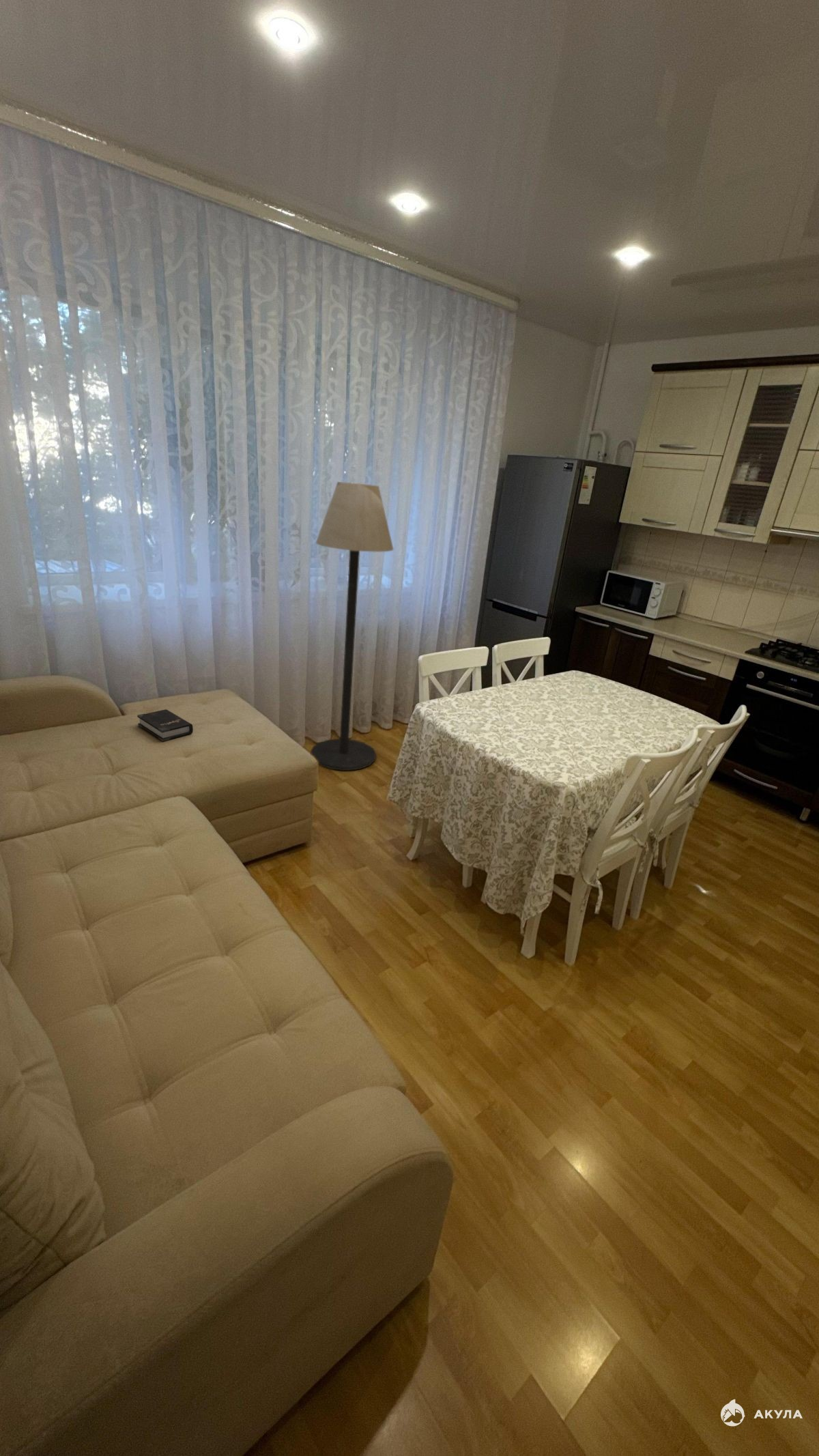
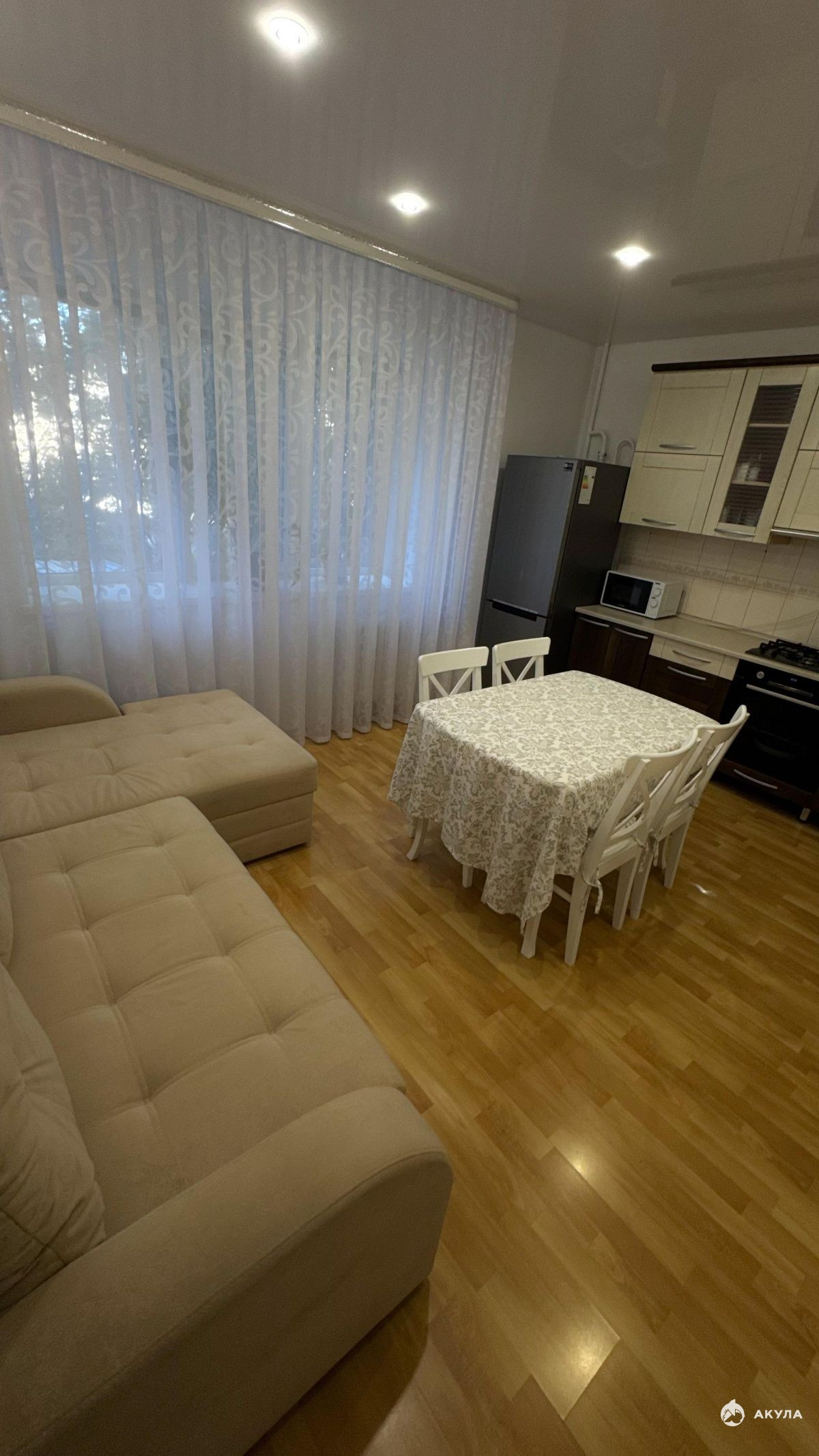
- floor lamp [311,481,394,771]
- hardback book [137,709,194,742]
